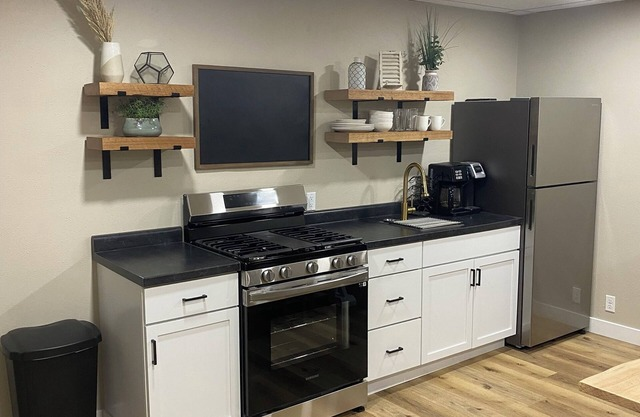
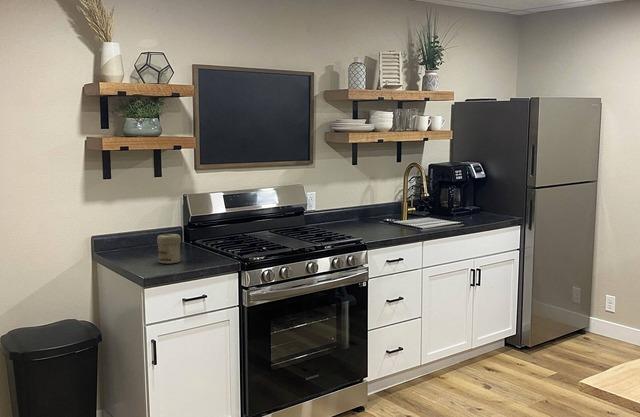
+ jar [156,233,182,264]
